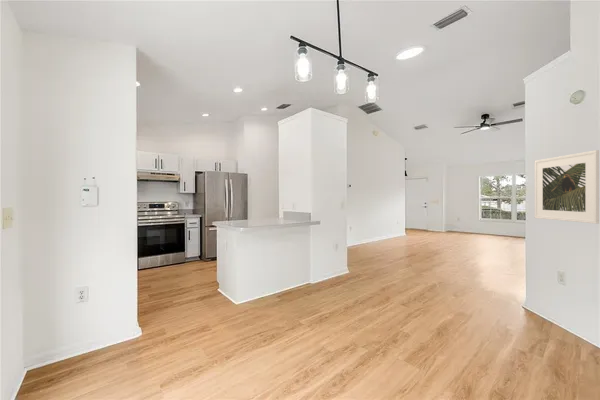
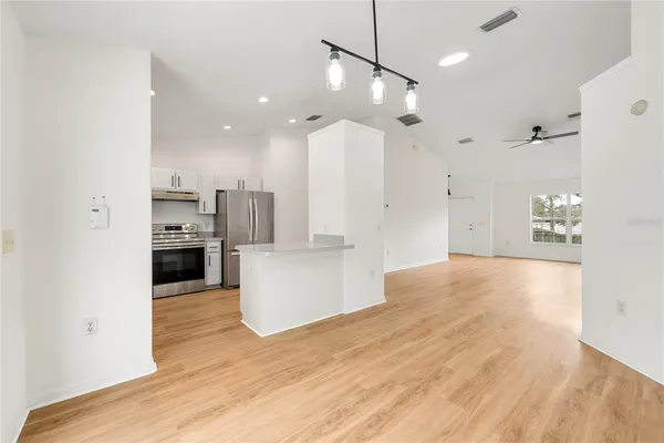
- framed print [534,149,600,225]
